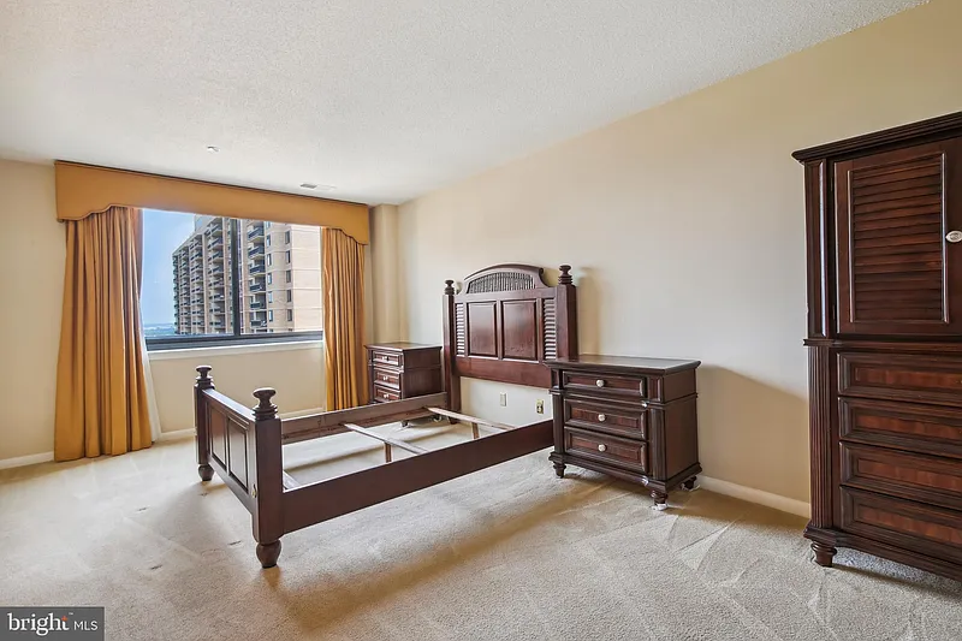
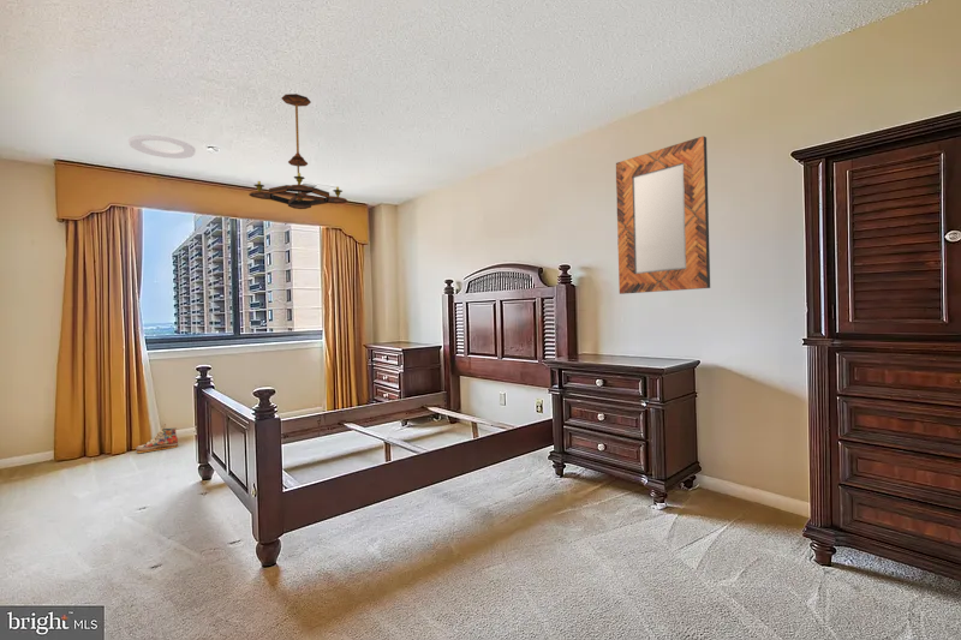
+ home mirror [615,134,711,295]
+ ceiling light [127,133,197,160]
+ shoe [135,423,179,454]
+ chandelier [247,92,348,210]
